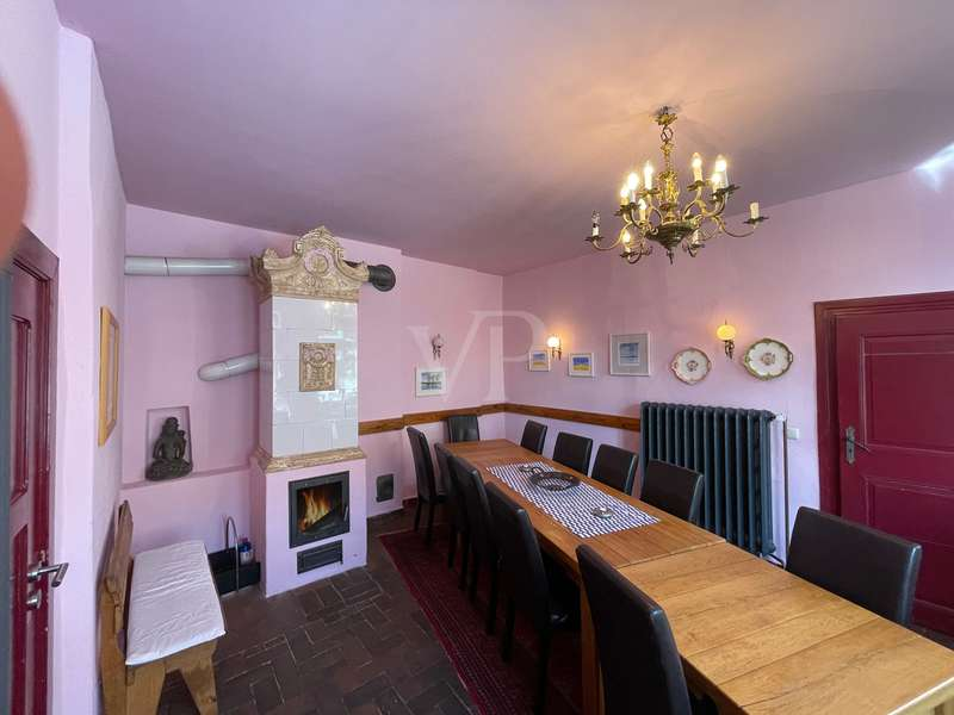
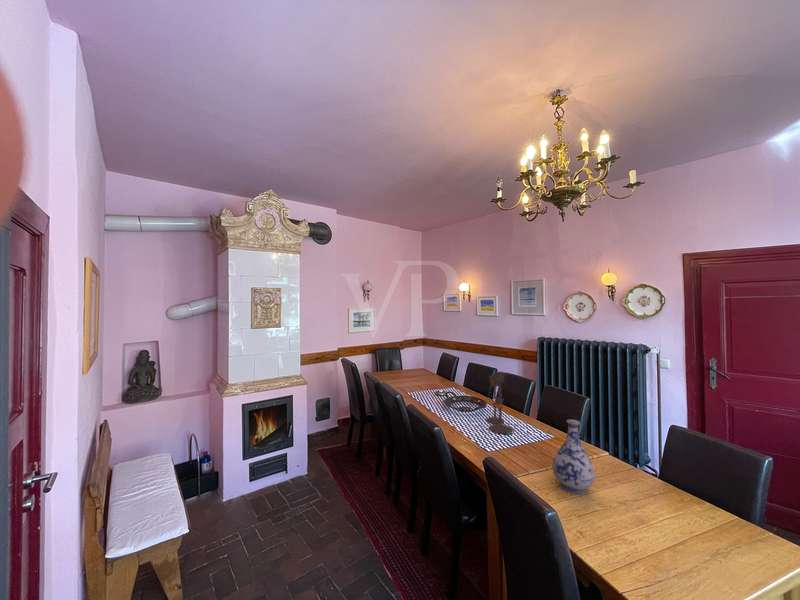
+ vase [552,419,596,495]
+ candlestick [485,371,513,435]
